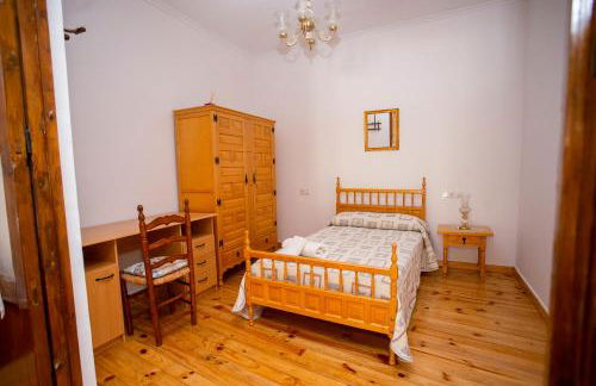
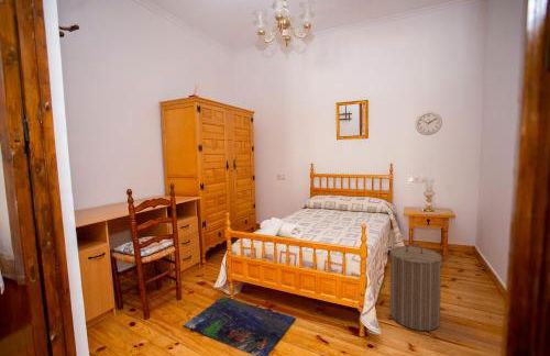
+ wall clock [415,111,443,136]
+ bath mat [182,296,297,356]
+ laundry hamper [383,242,450,332]
